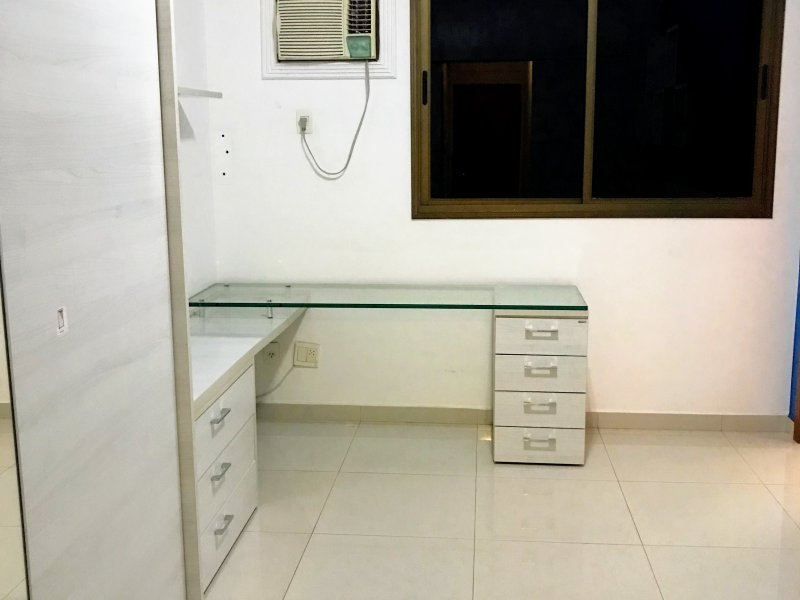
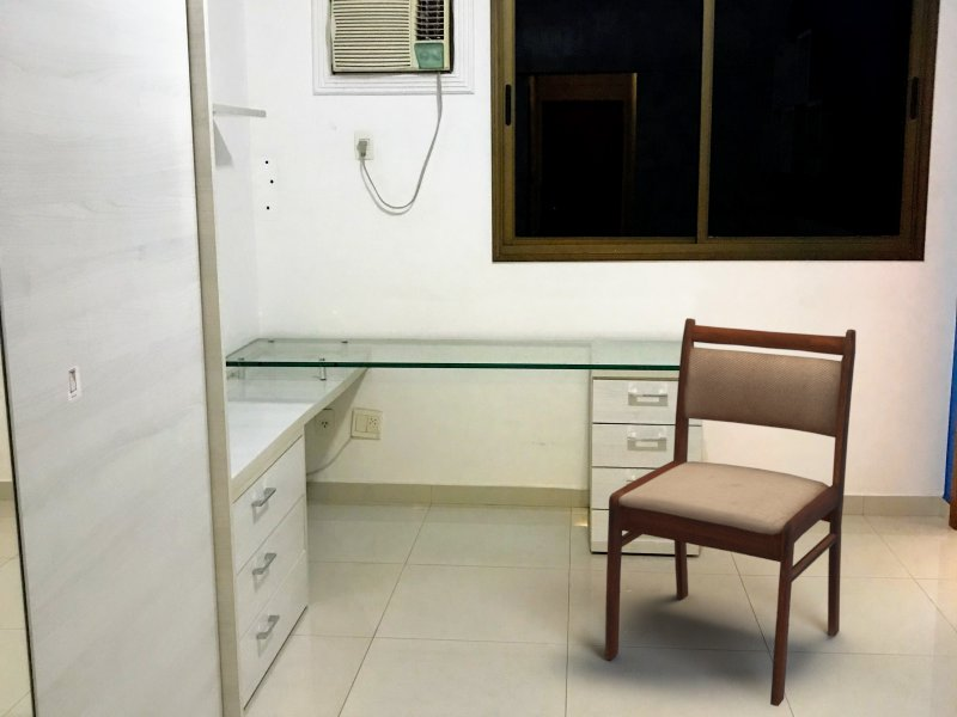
+ dining chair [604,317,858,707]
